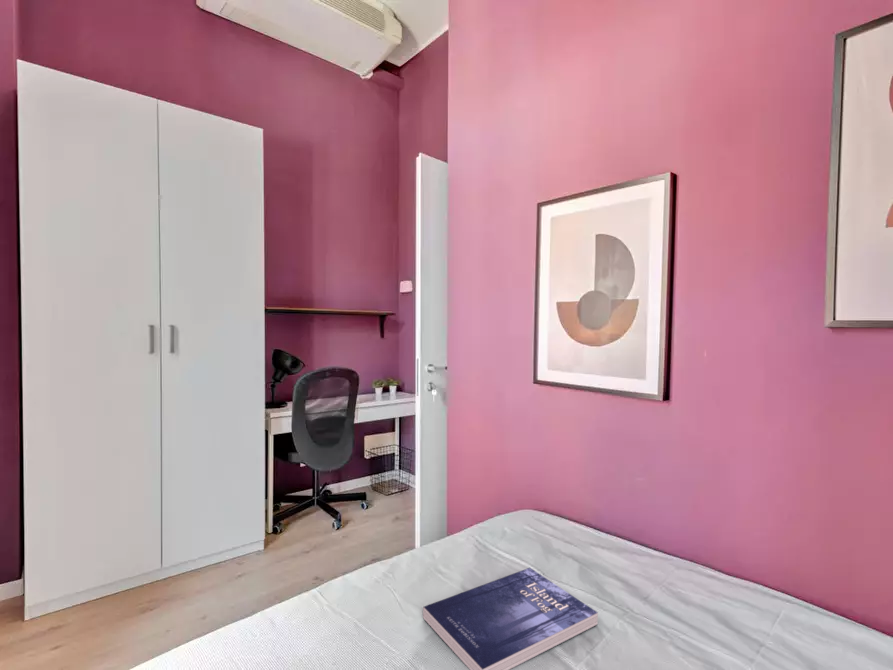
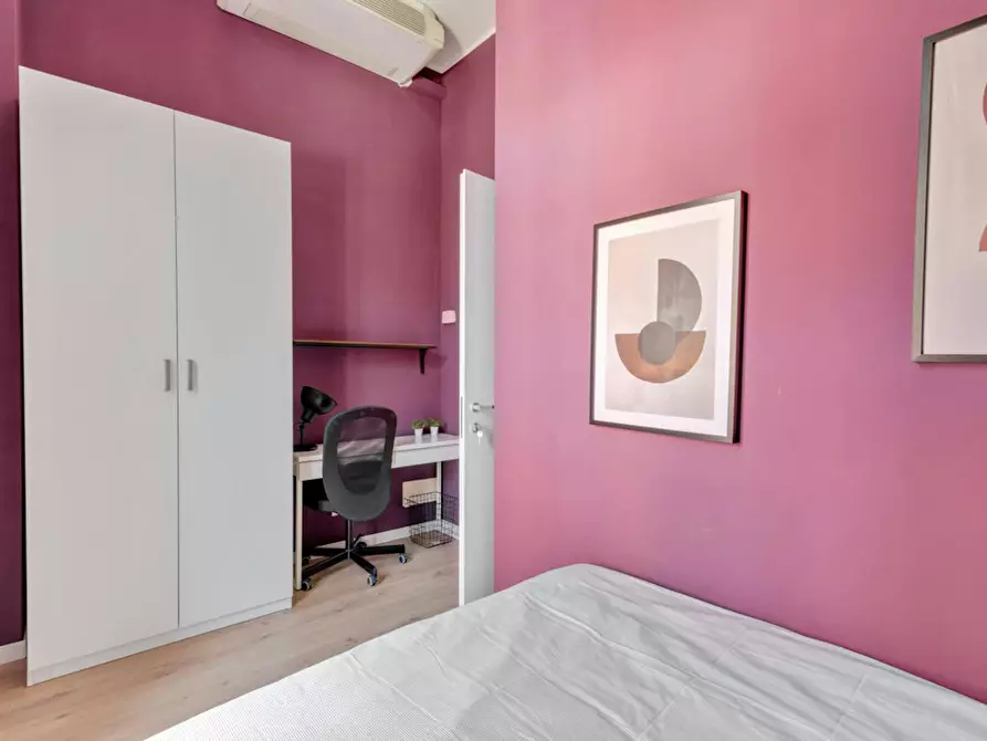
- book [422,567,599,670]
